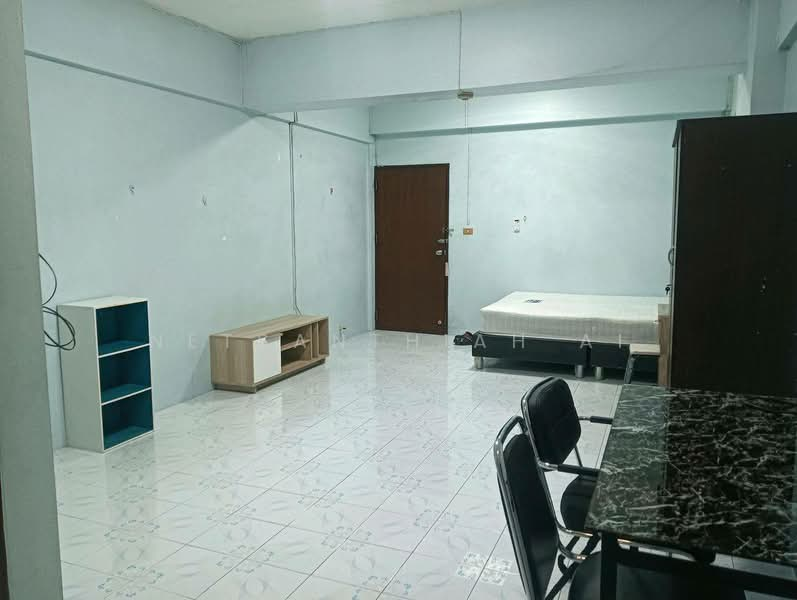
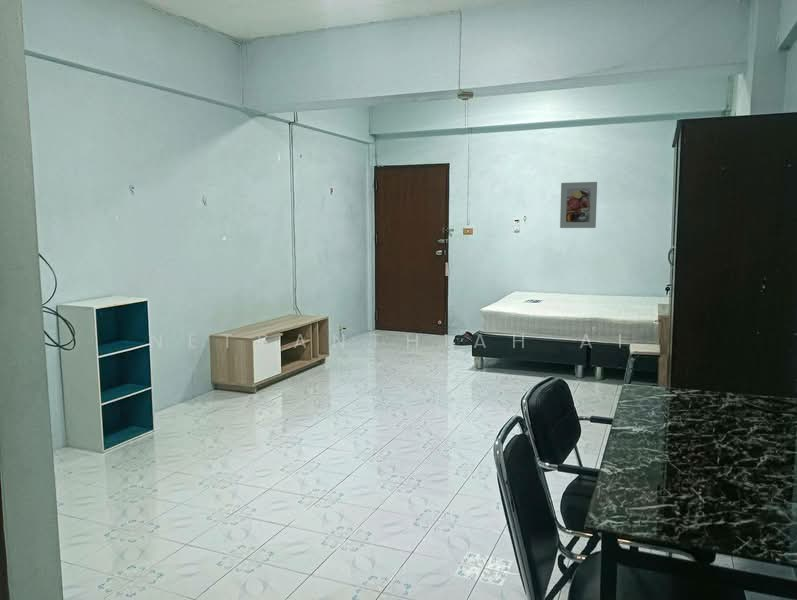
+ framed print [559,181,598,229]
